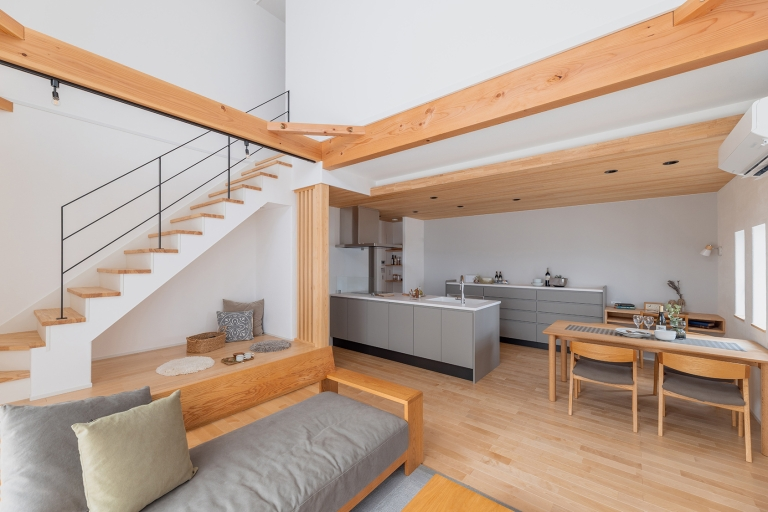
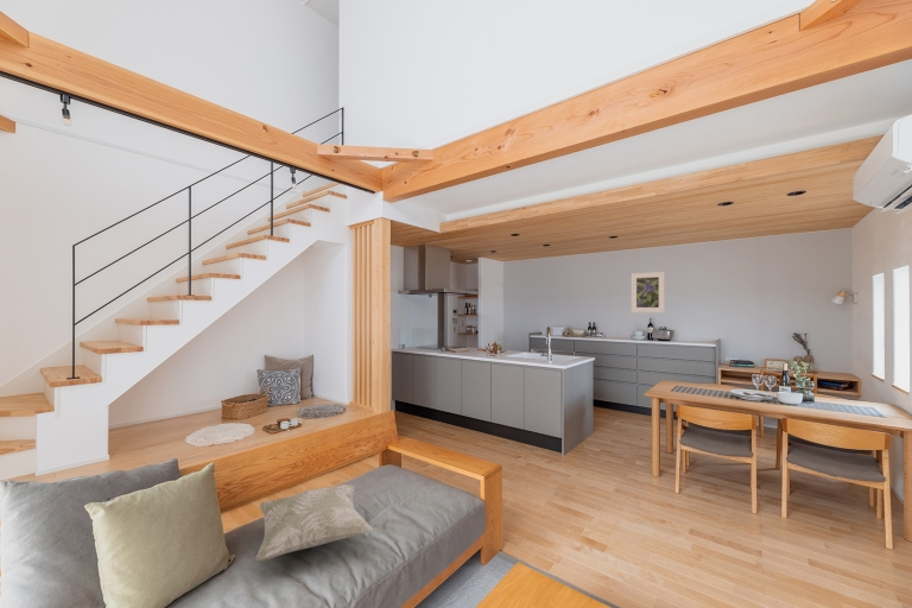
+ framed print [631,271,666,314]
+ decorative pillow [255,483,374,562]
